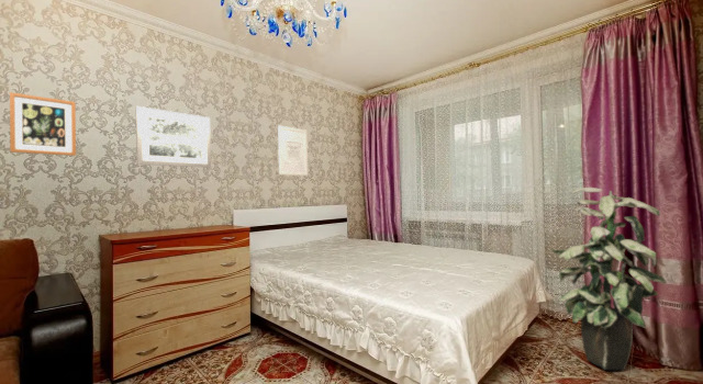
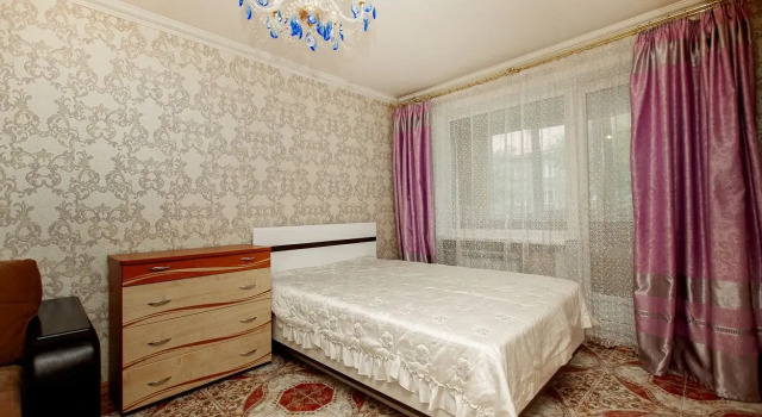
- wall art [277,124,309,177]
- wall art [9,91,77,157]
- indoor plant [549,187,668,371]
- wall art [135,105,212,169]
